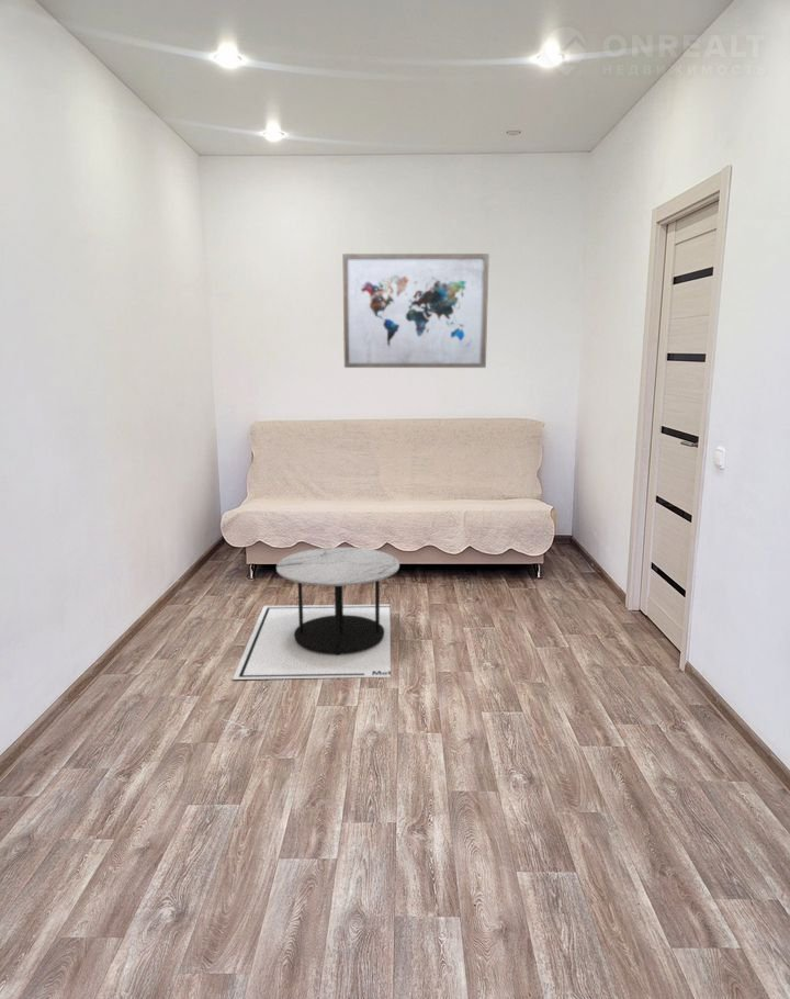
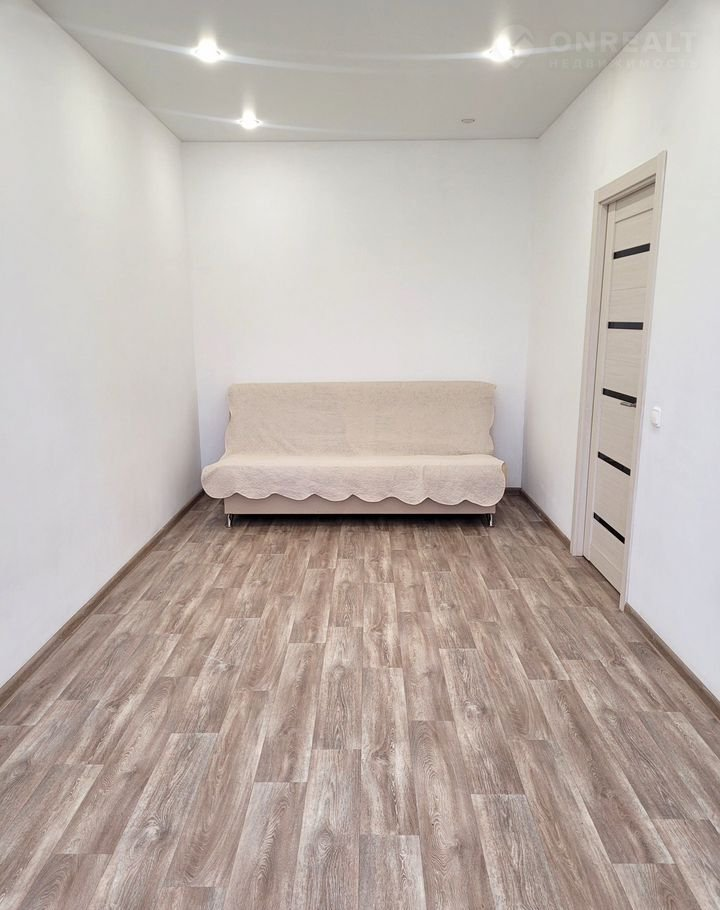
- coffee table [232,547,400,681]
- wall art [341,252,490,369]
